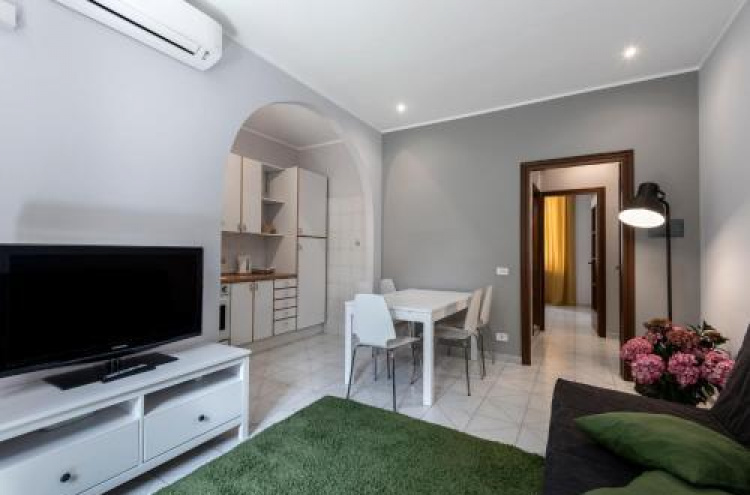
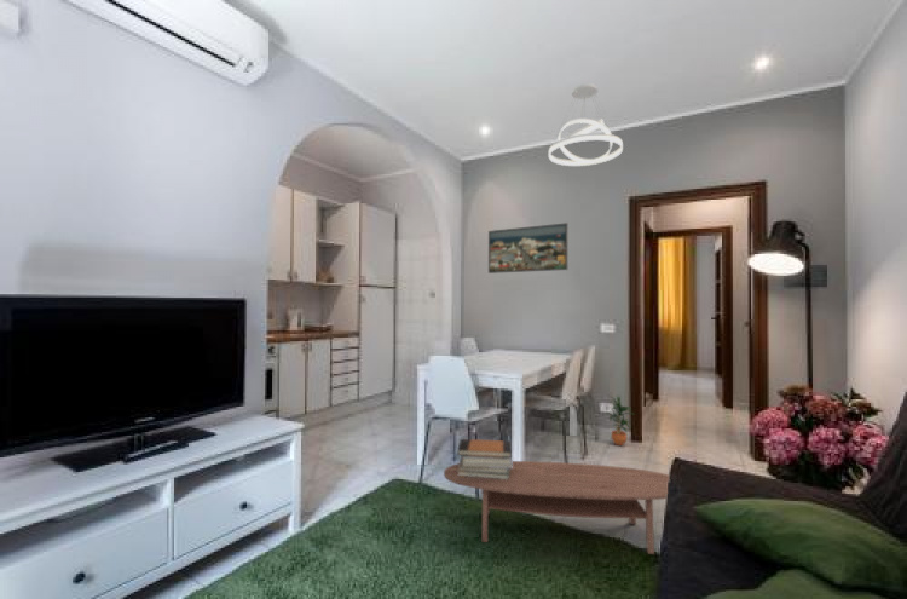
+ book stack [456,438,513,479]
+ pendant light [548,82,624,167]
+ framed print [487,221,568,275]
+ coffee table [443,460,670,555]
+ potted plant [606,394,637,447]
